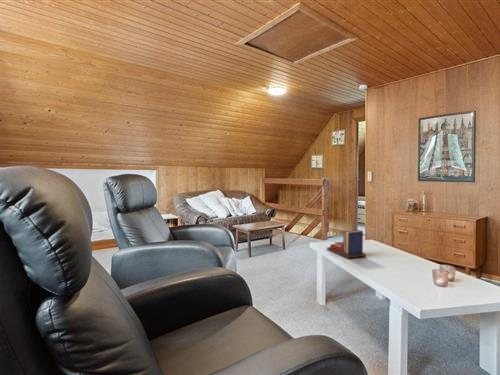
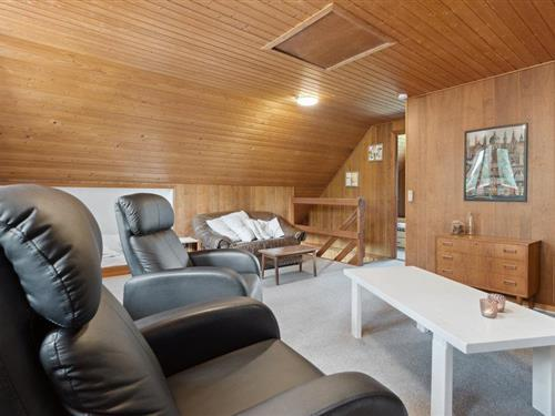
- book [326,229,367,260]
